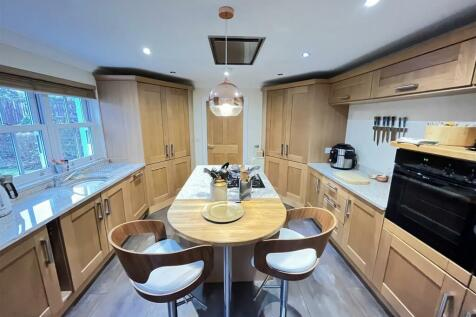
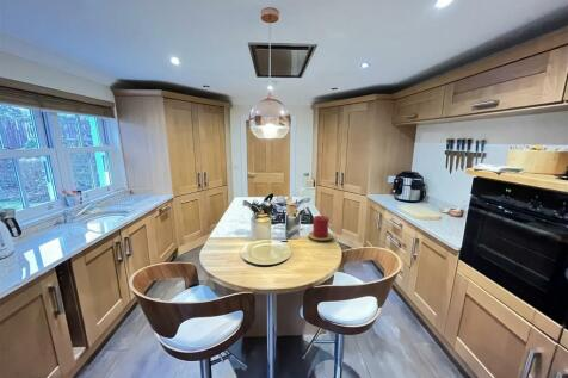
+ candle [307,215,334,241]
